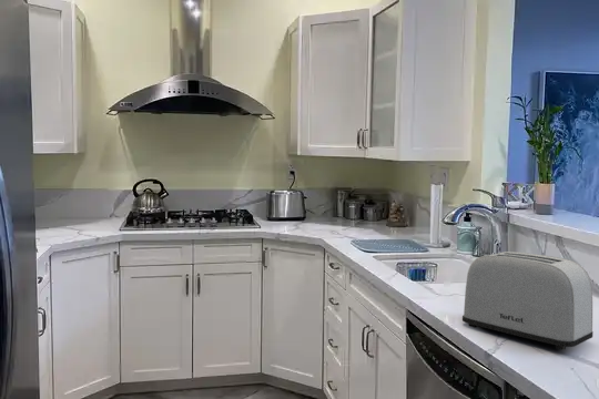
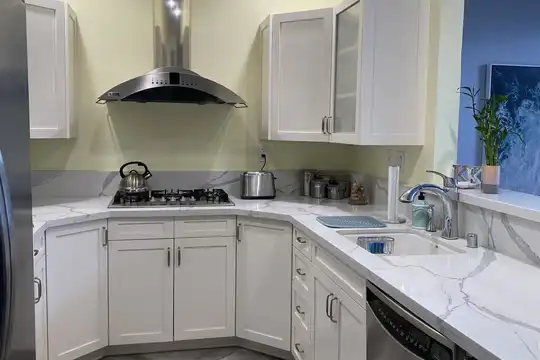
- toaster [461,250,595,351]
